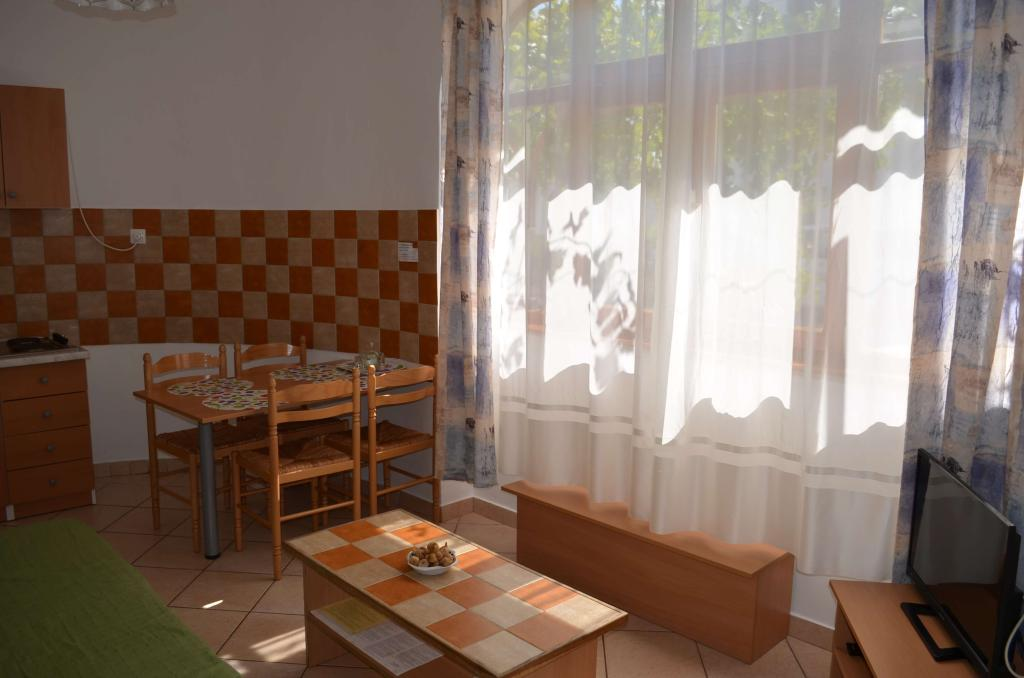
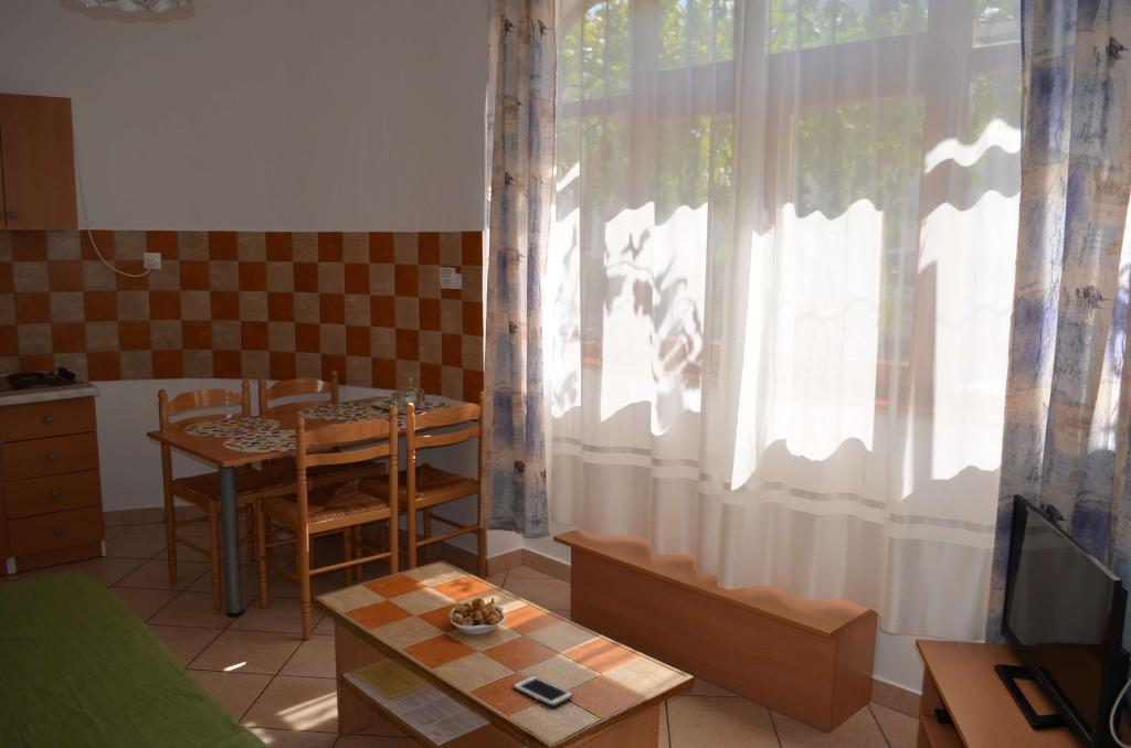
+ cell phone [511,674,574,708]
